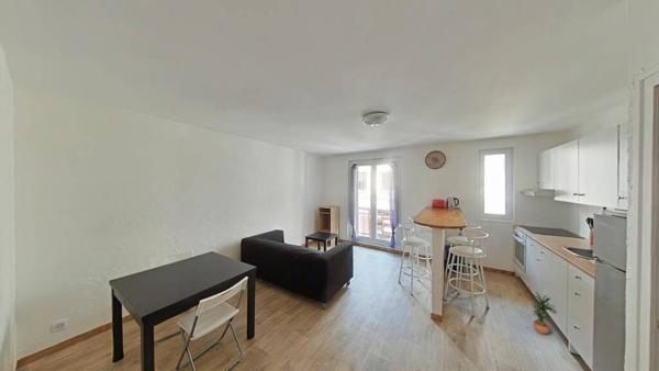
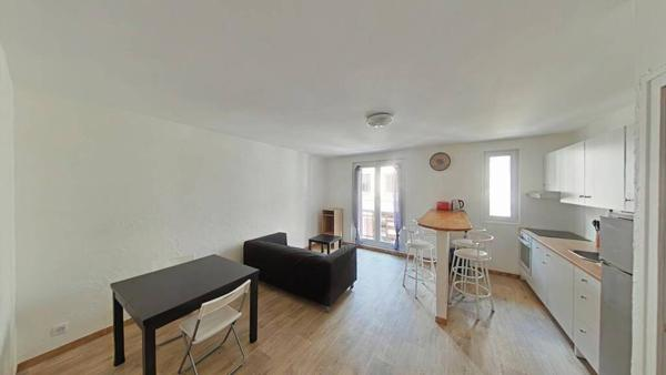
- potted plant [532,291,558,336]
